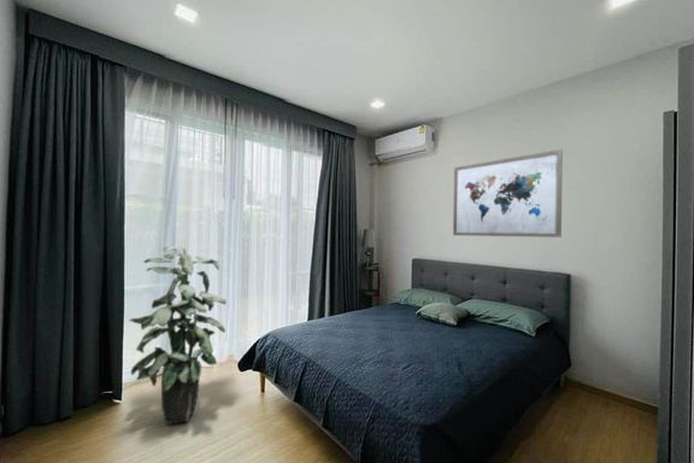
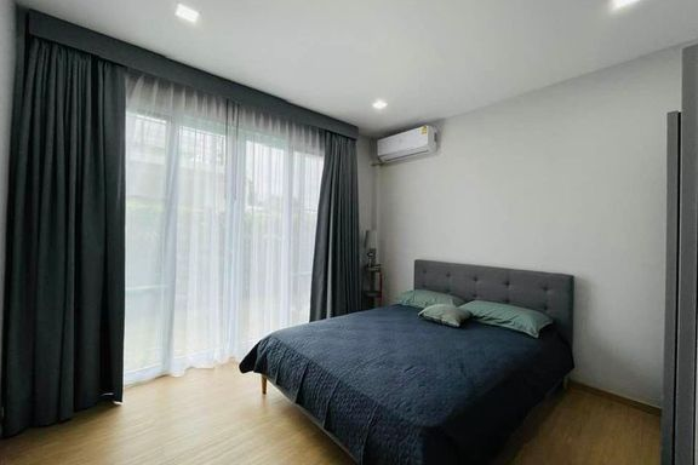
- wall art [452,148,564,239]
- indoor plant [128,245,228,426]
